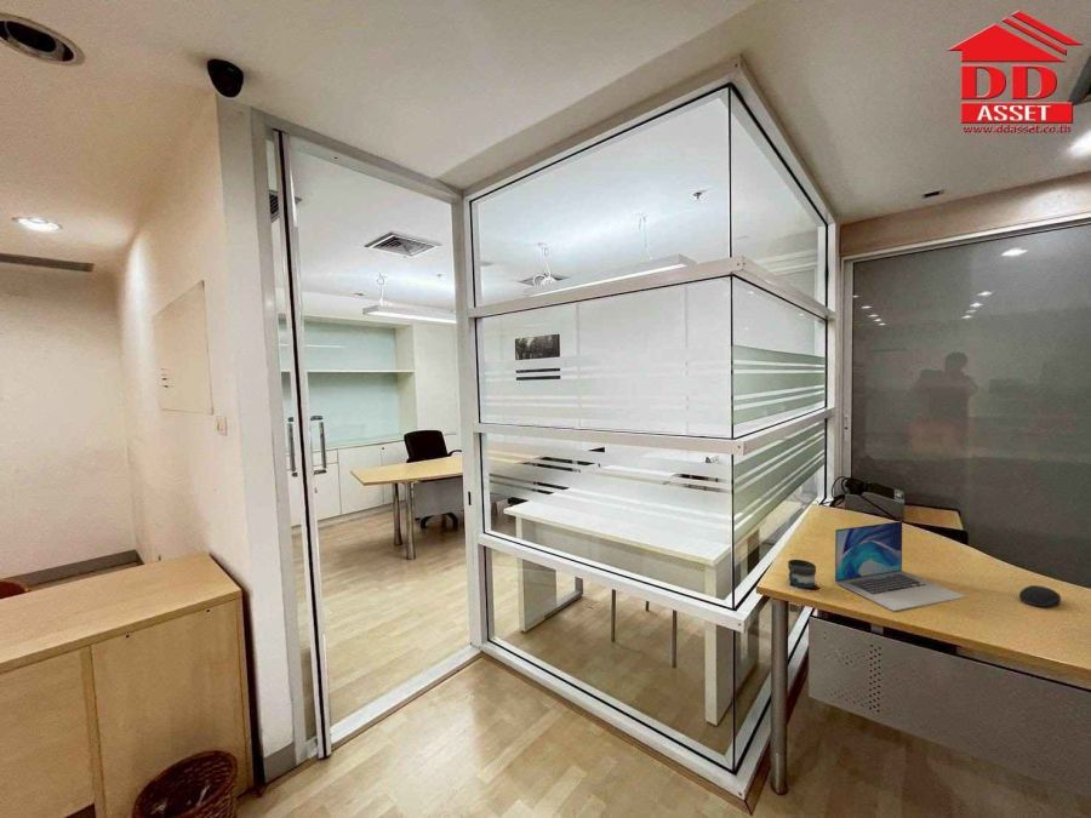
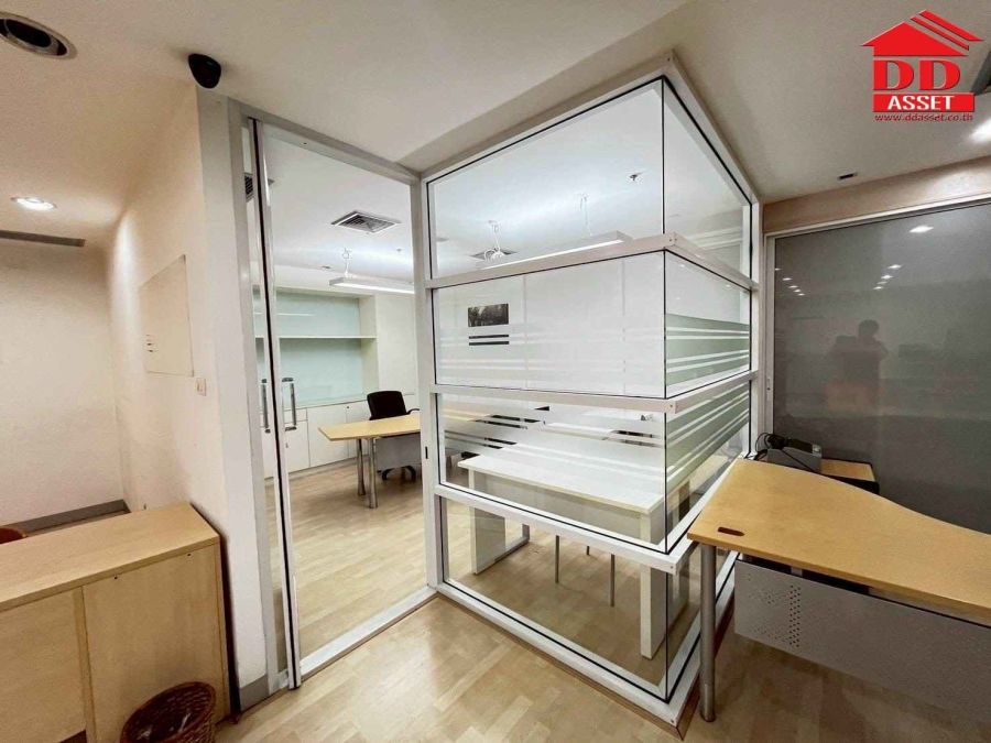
- computer mouse [1018,584,1062,608]
- laptop [834,520,967,612]
- mug [787,559,817,589]
